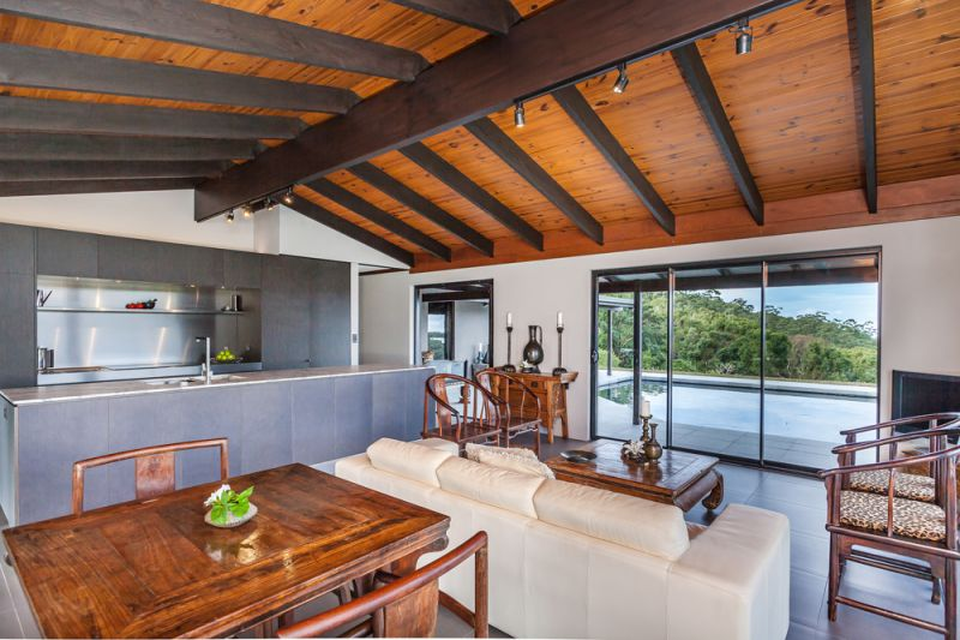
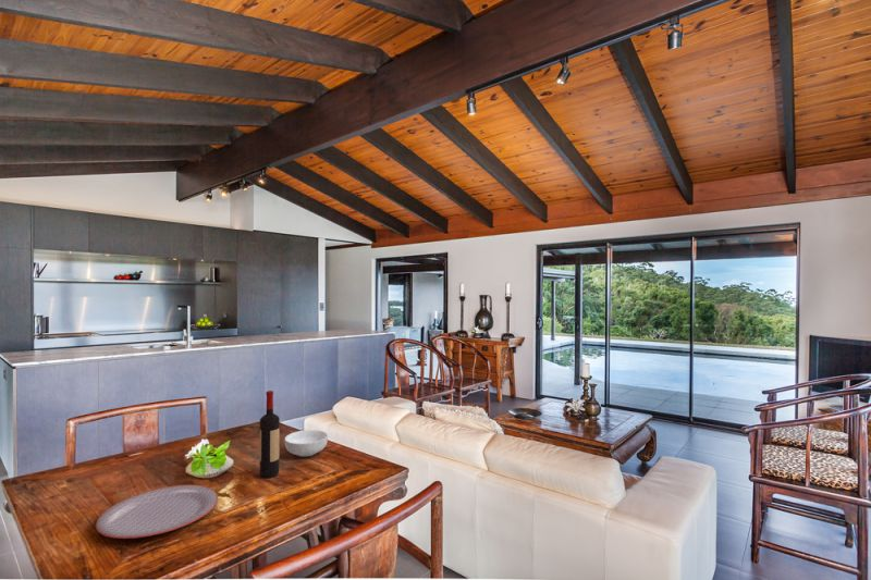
+ wine bottle [259,390,281,479]
+ cereal bowl [284,429,329,458]
+ plate [95,484,219,540]
